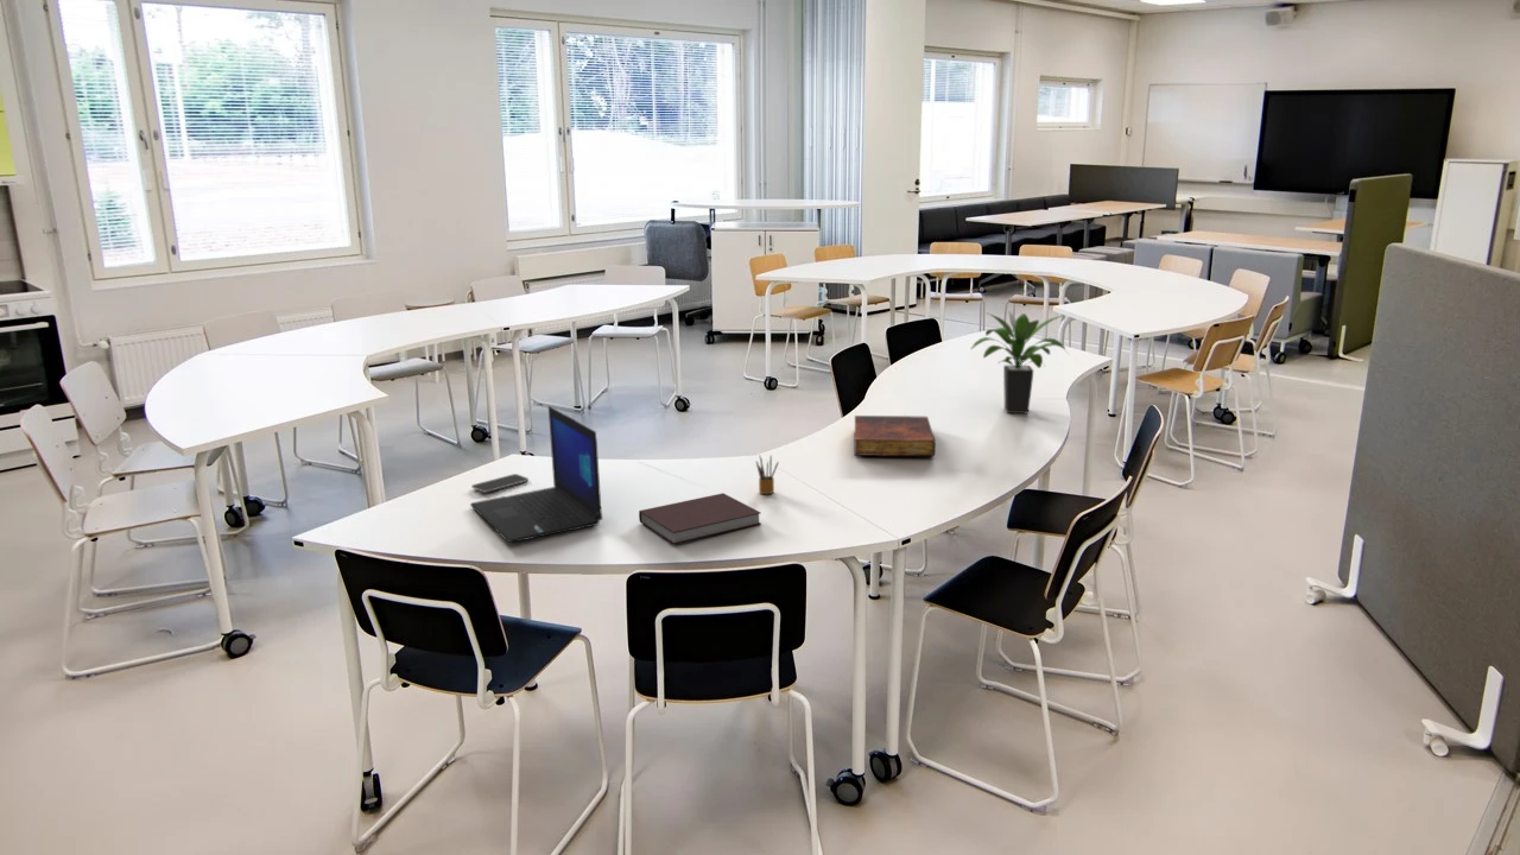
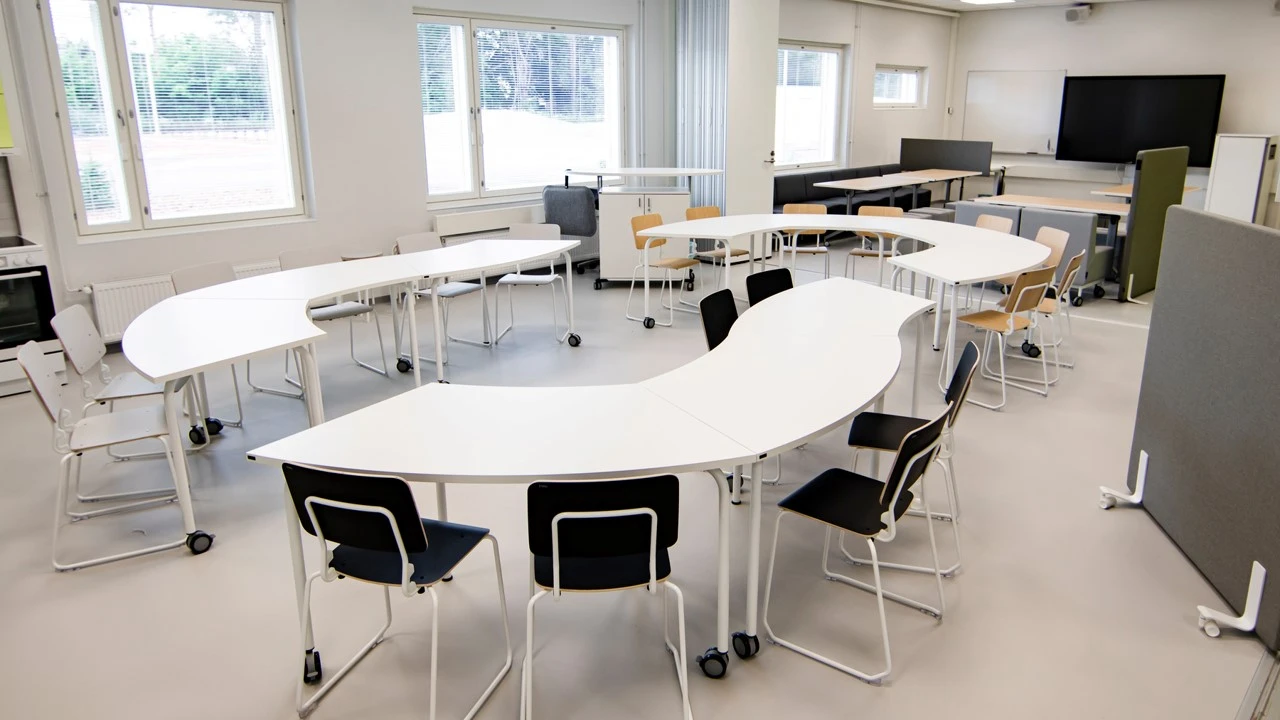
- notebook [638,492,762,545]
- pencil box [755,454,779,495]
- smartphone [470,473,530,494]
- laptop [469,405,603,544]
- book [853,414,937,458]
- potted plant [970,309,1070,414]
